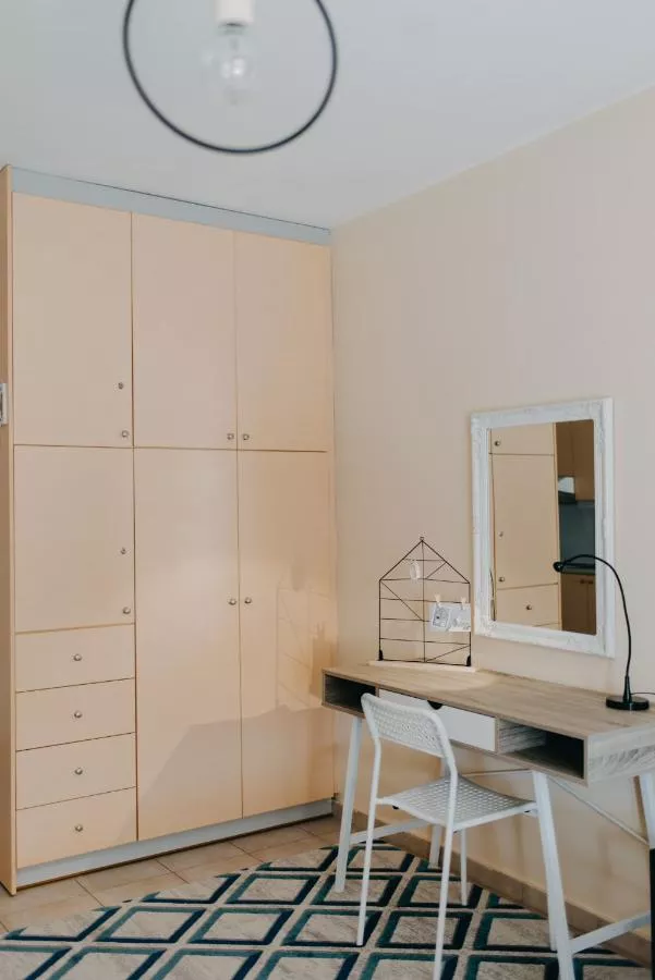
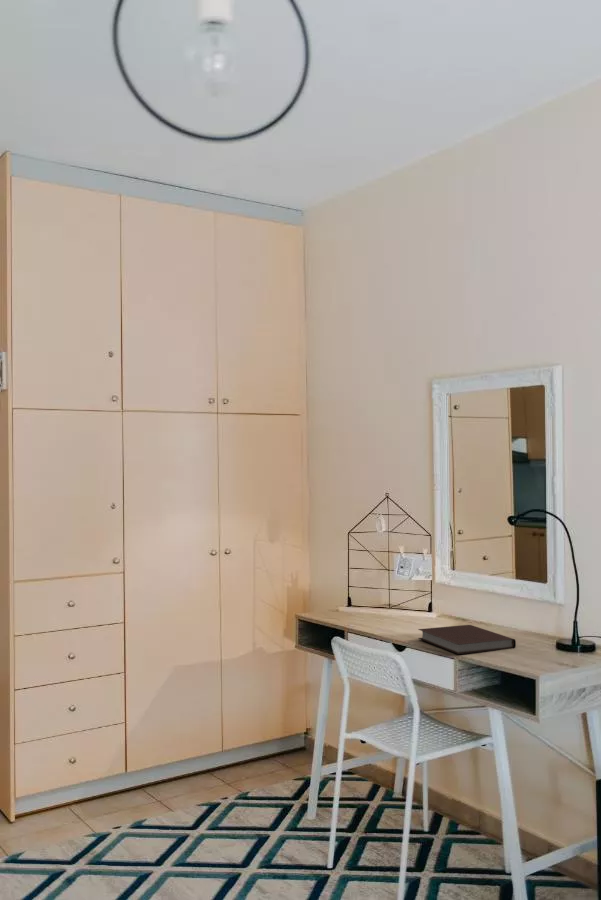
+ notebook [417,624,517,655]
